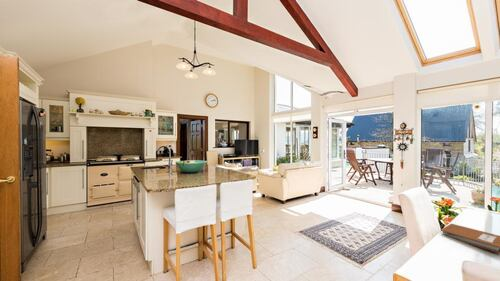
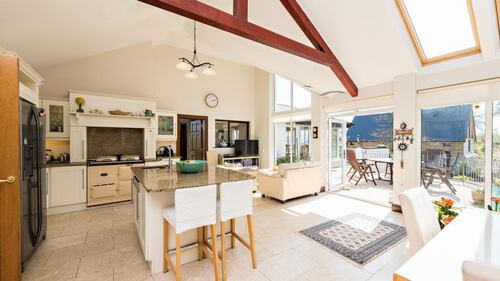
- notebook [440,223,500,254]
